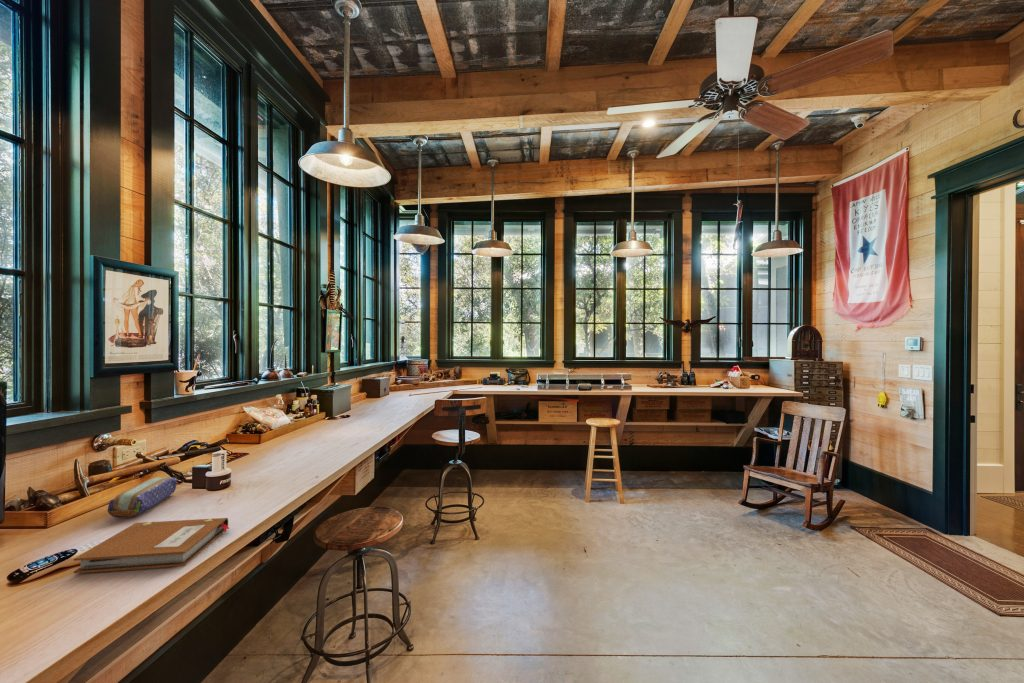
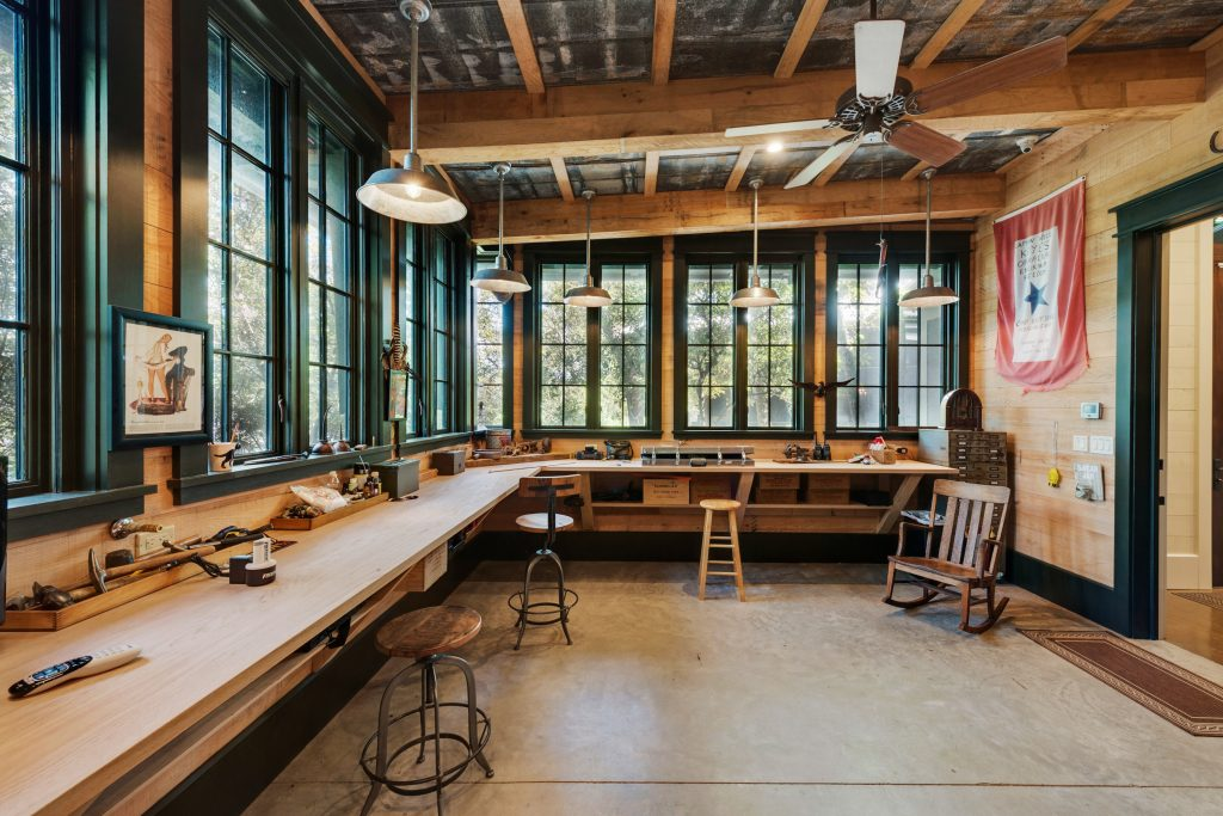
- notebook [73,517,230,574]
- pencil case [107,476,178,519]
